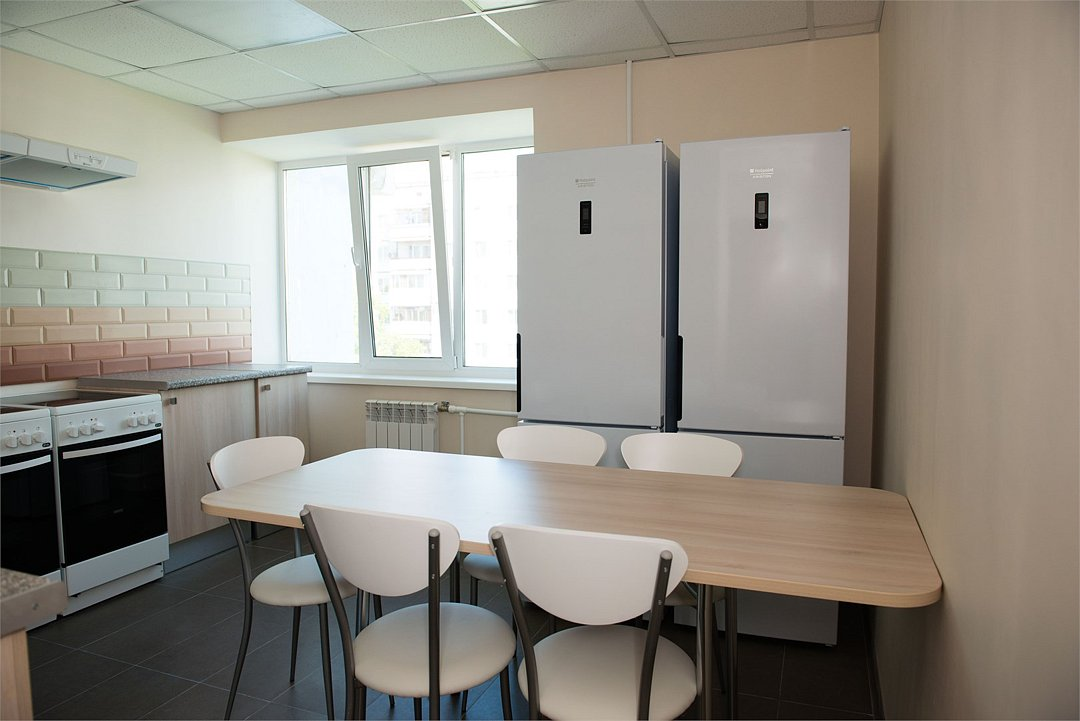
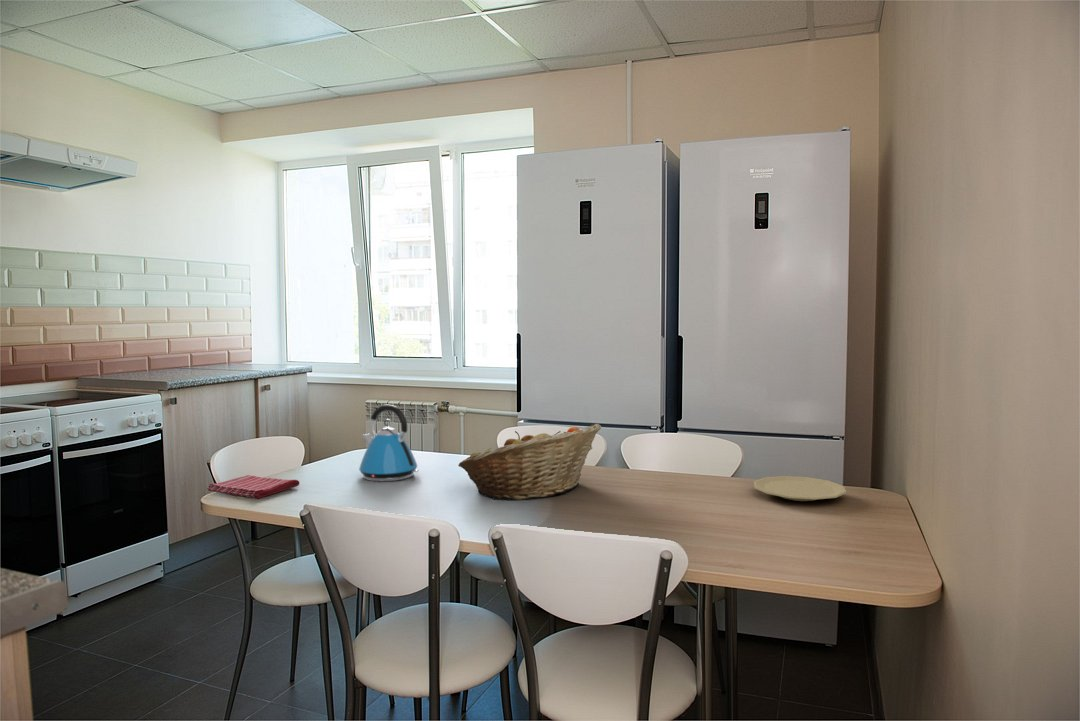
+ kettle [358,404,419,482]
+ dish towel [206,474,300,499]
+ plate [753,475,847,502]
+ fruit basket [458,423,602,501]
